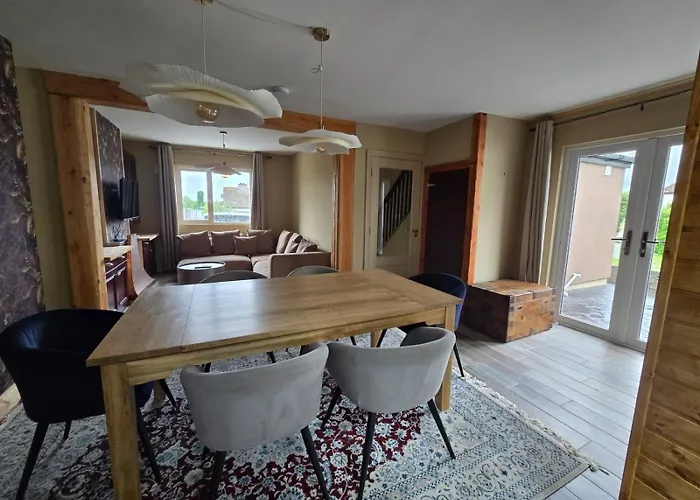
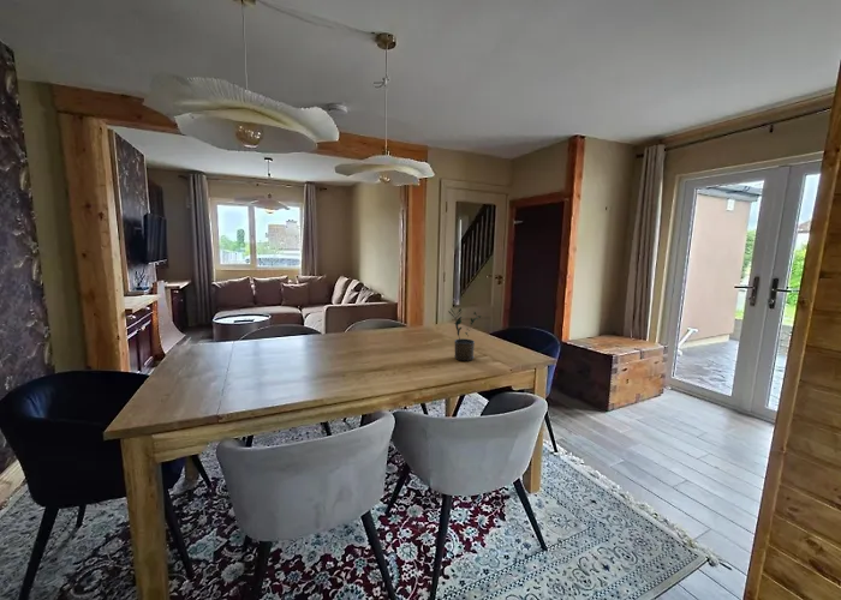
+ potted plant [447,307,482,362]
